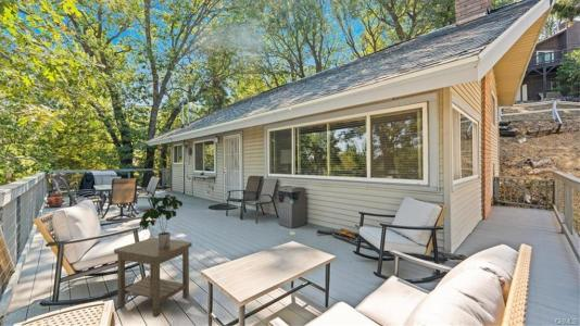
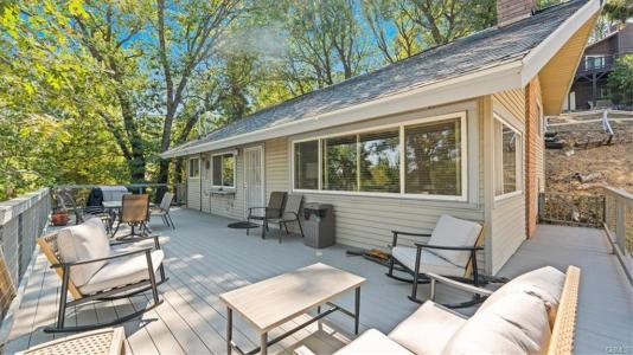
- side table [113,237,193,318]
- potted plant [138,193,184,248]
